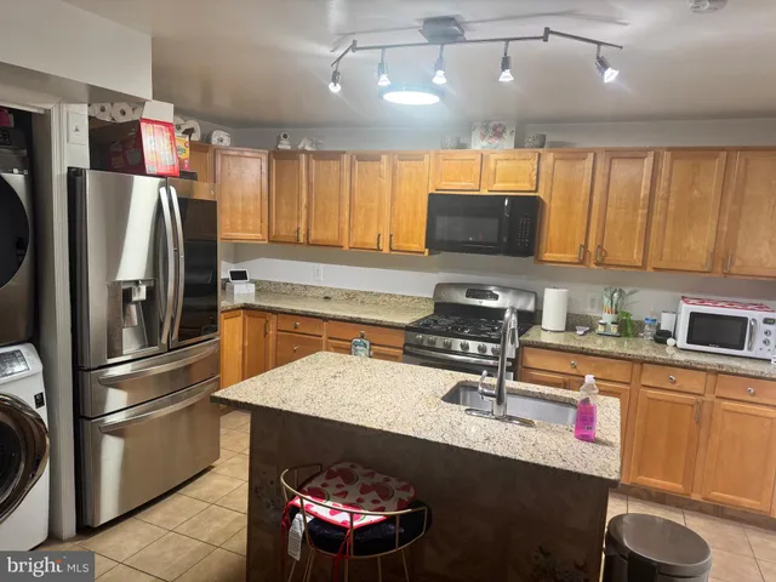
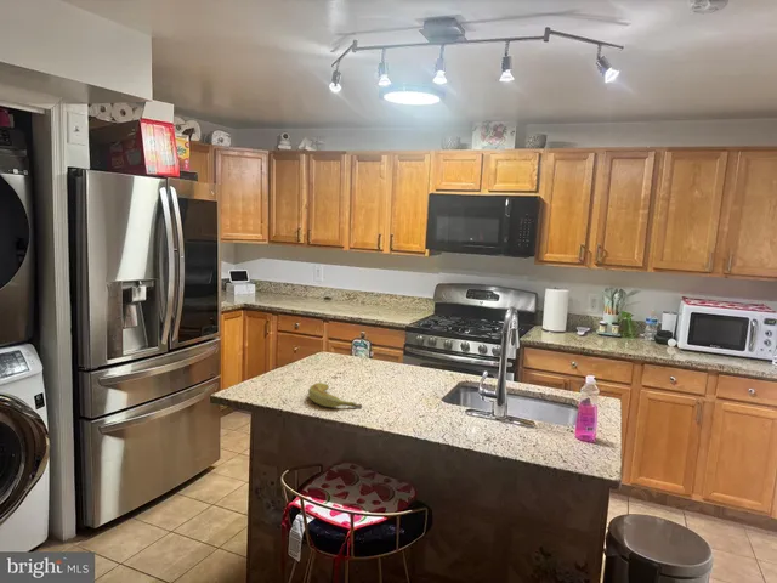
+ banana [307,381,363,408]
